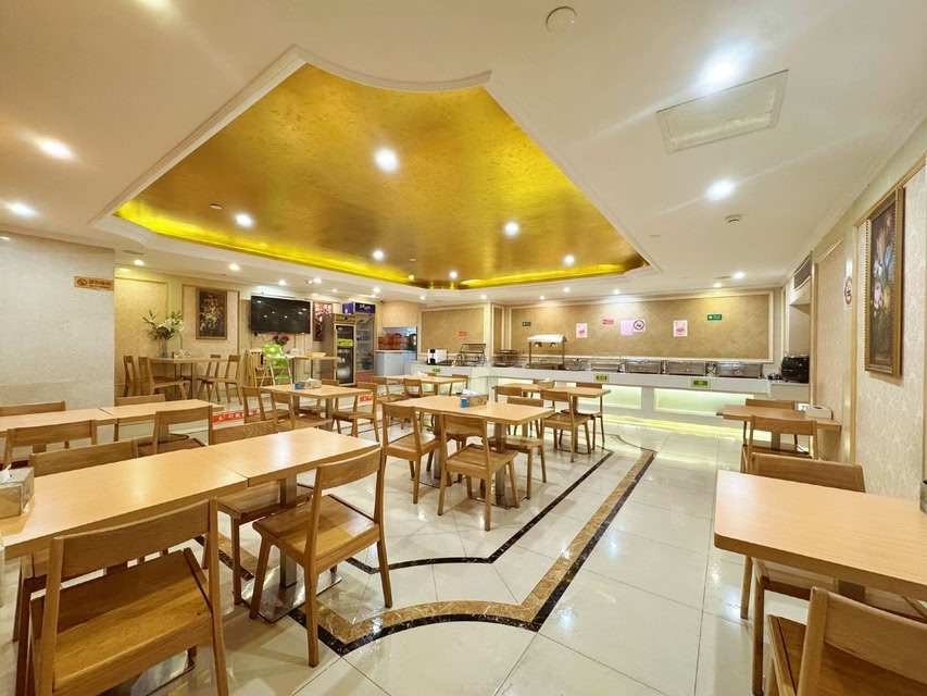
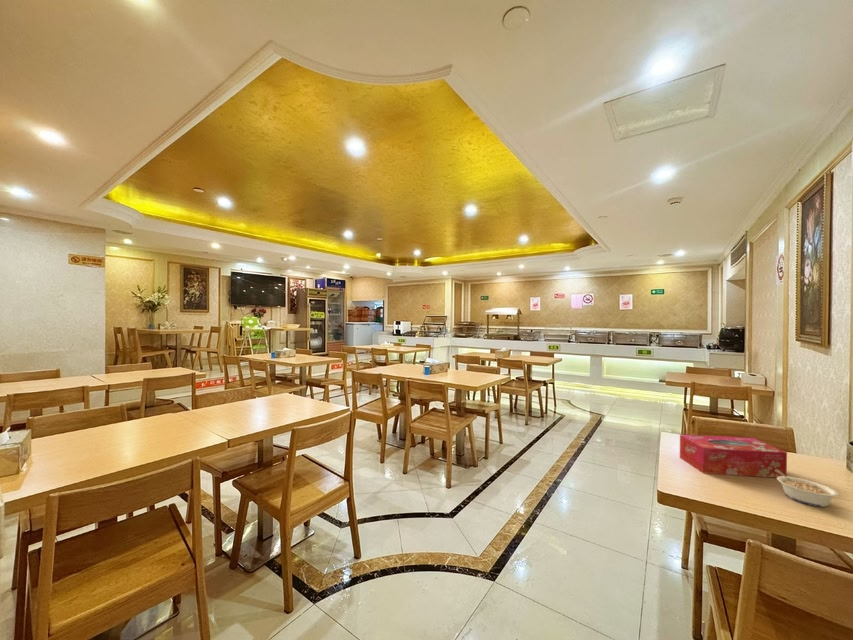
+ legume [775,470,839,508]
+ tissue box [679,434,788,479]
